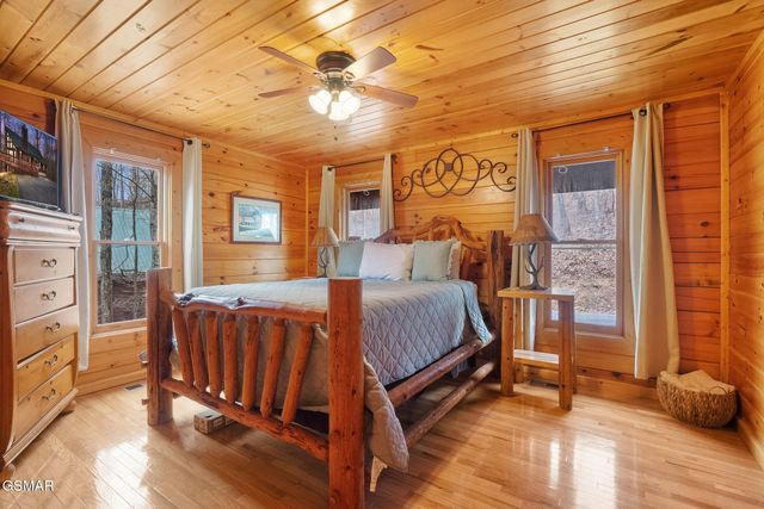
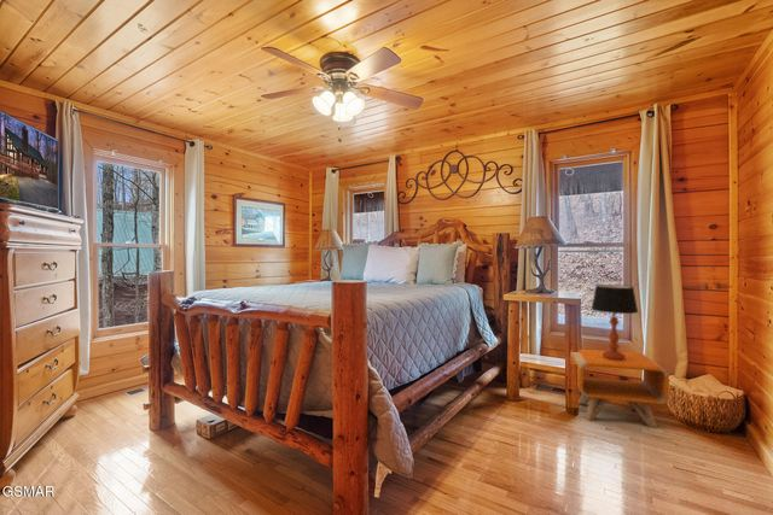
+ table lamp [591,283,639,361]
+ nightstand [569,347,670,429]
